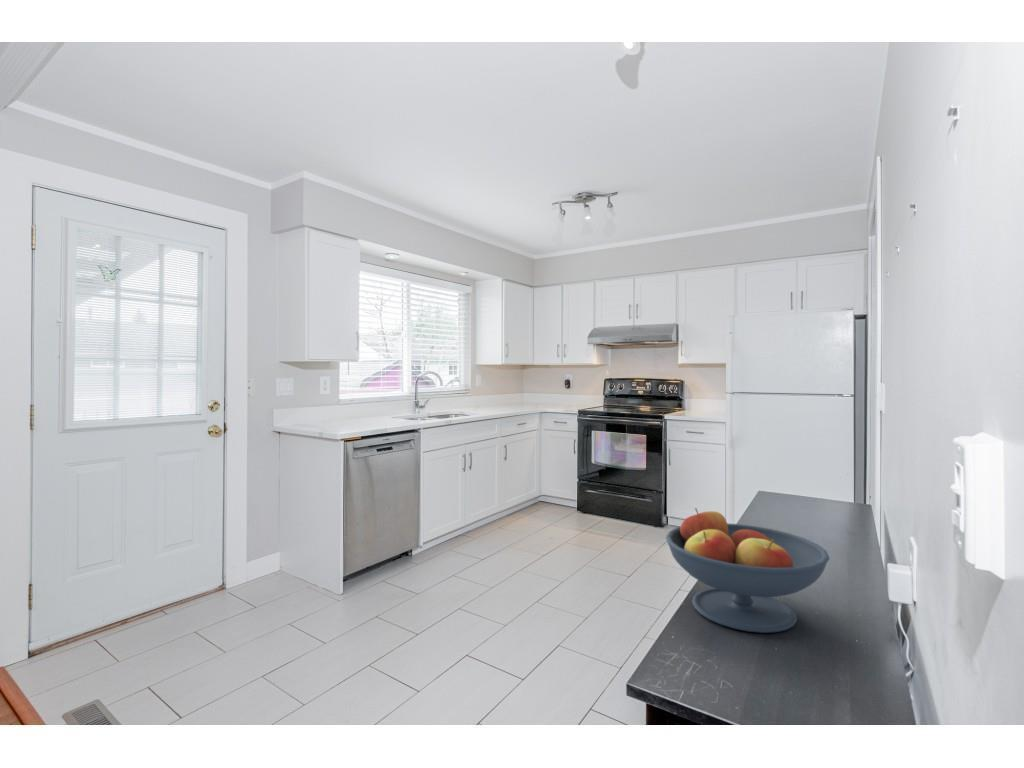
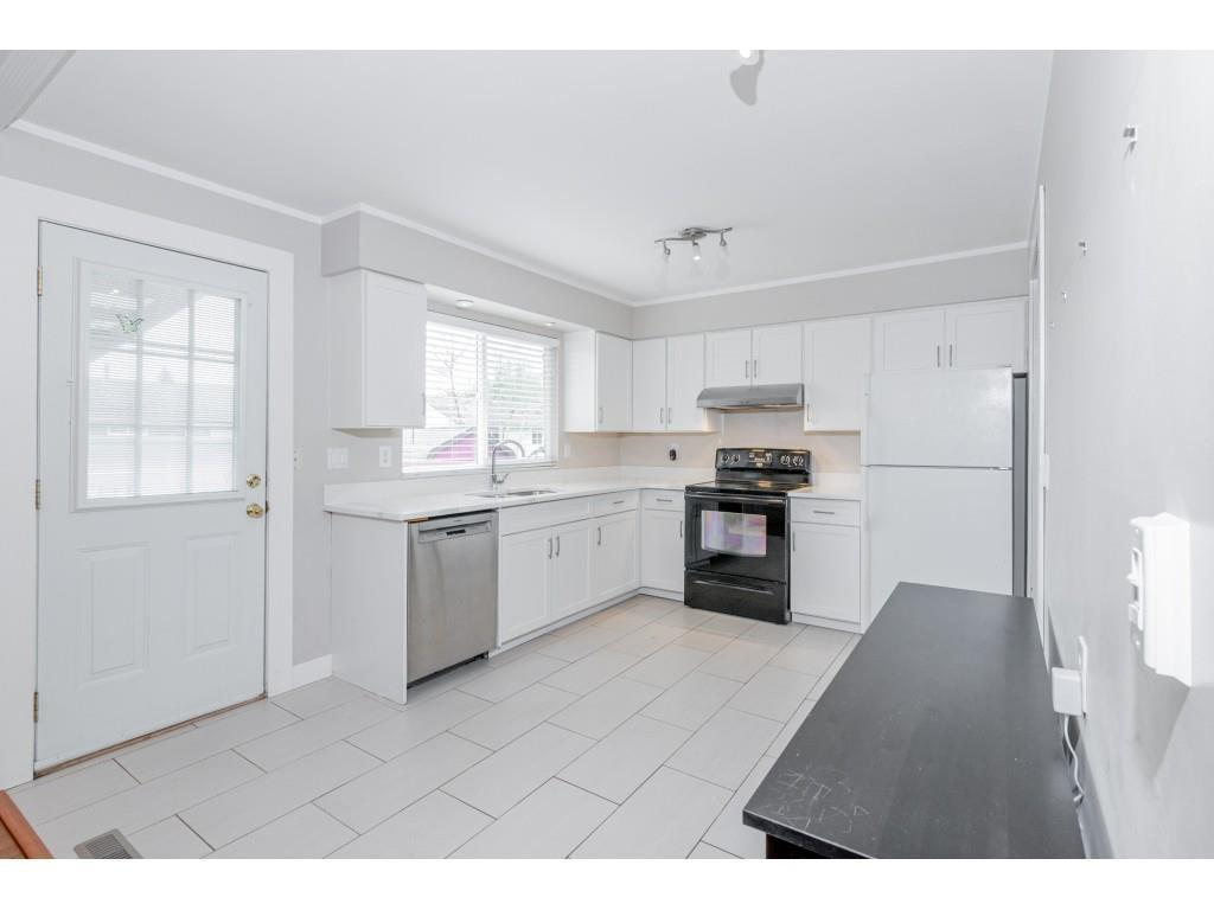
- fruit bowl [665,507,831,634]
